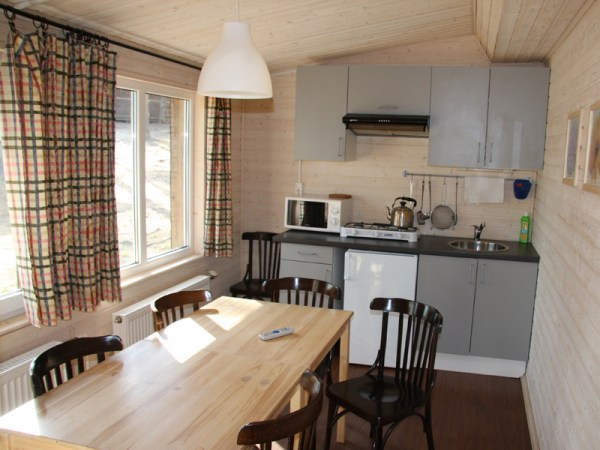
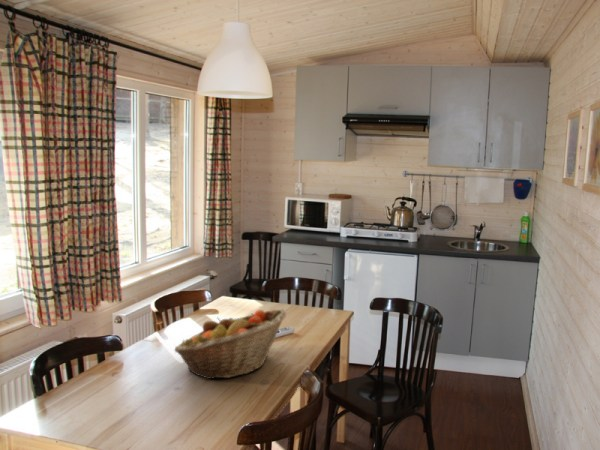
+ fruit basket [173,308,287,380]
